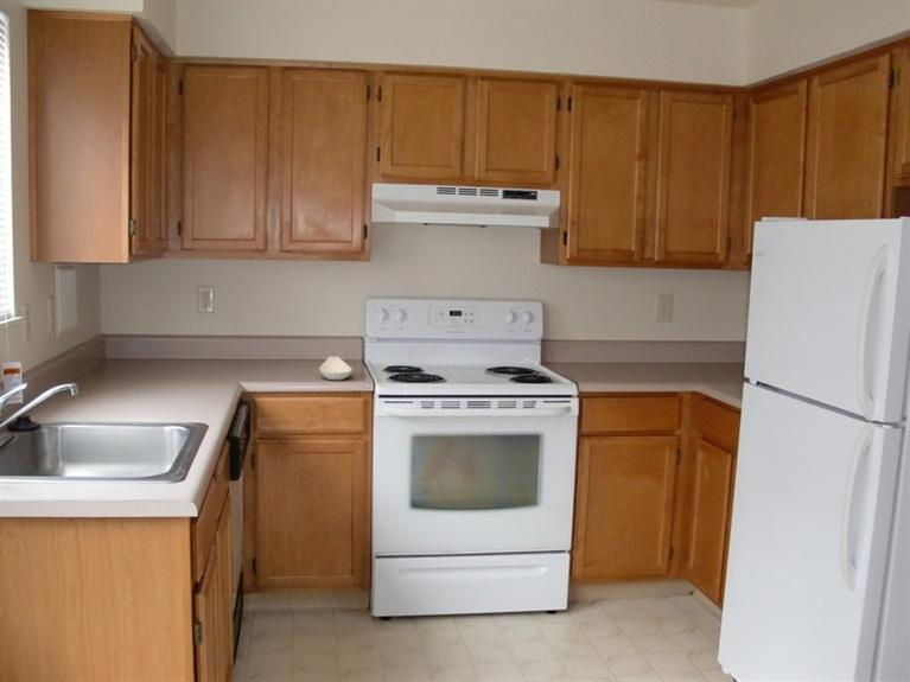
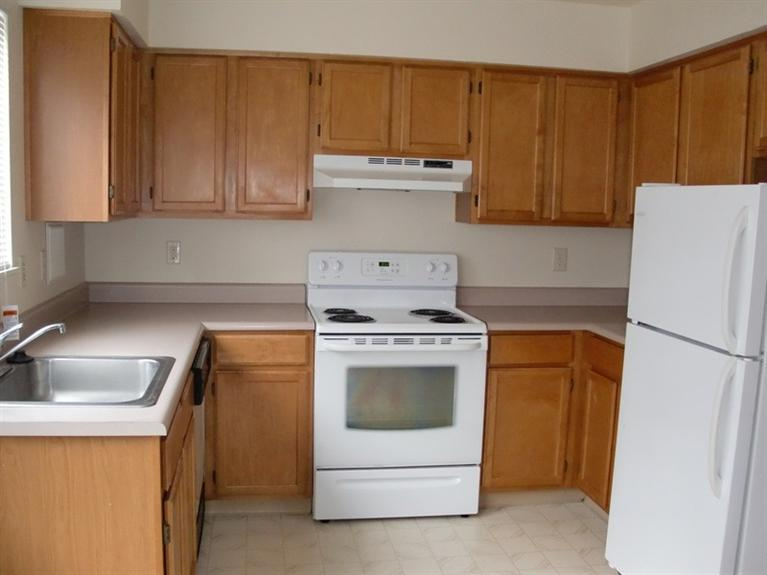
- spoon rest [319,355,354,381]
